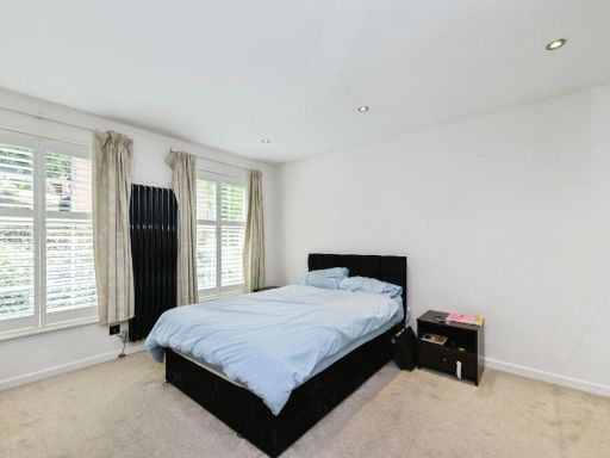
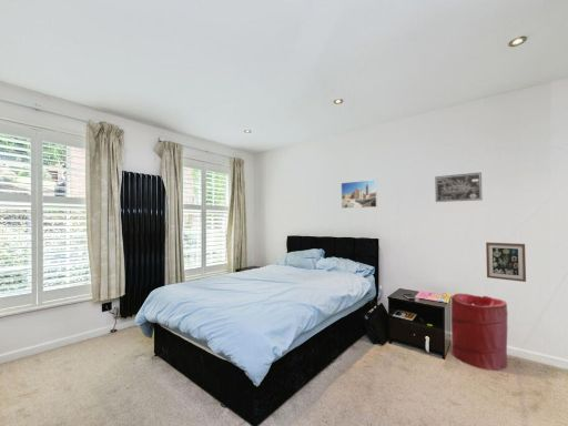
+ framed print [341,179,378,210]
+ wall art [434,171,483,203]
+ laundry hamper [450,293,509,372]
+ wall art [485,241,527,283]
